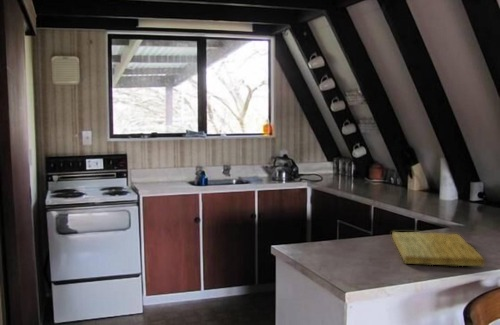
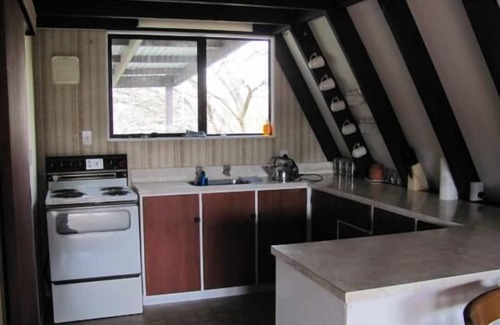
- cutting board [391,231,486,268]
